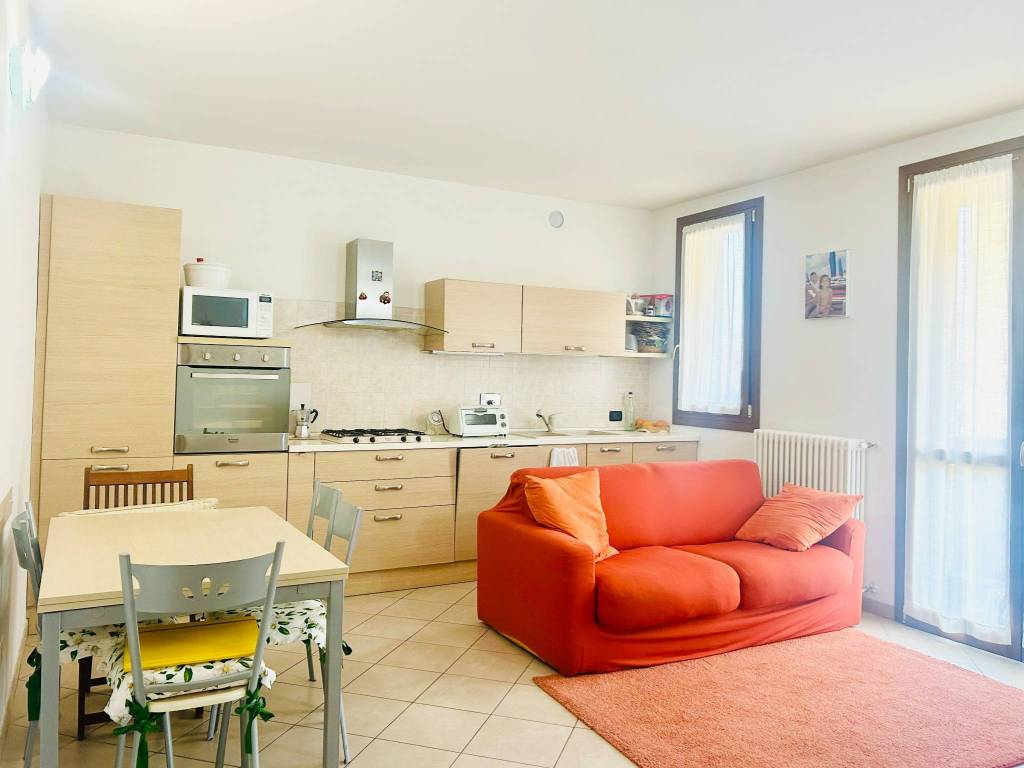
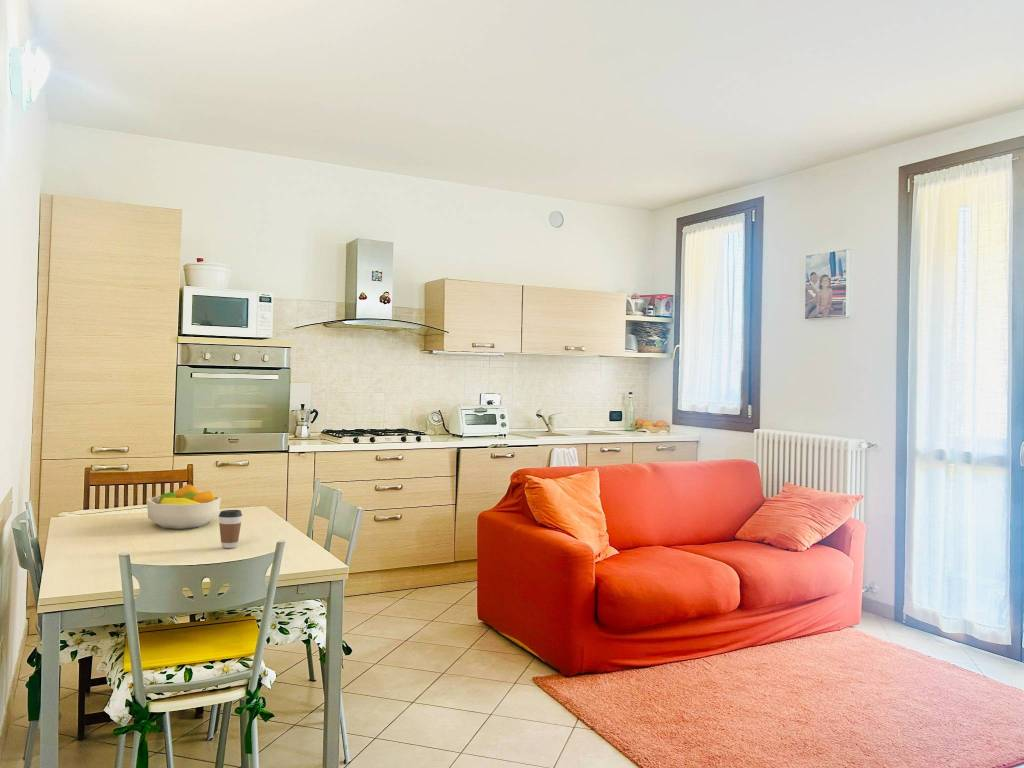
+ fruit bowl [146,483,222,530]
+ coffee cup [218,509,243,549]
